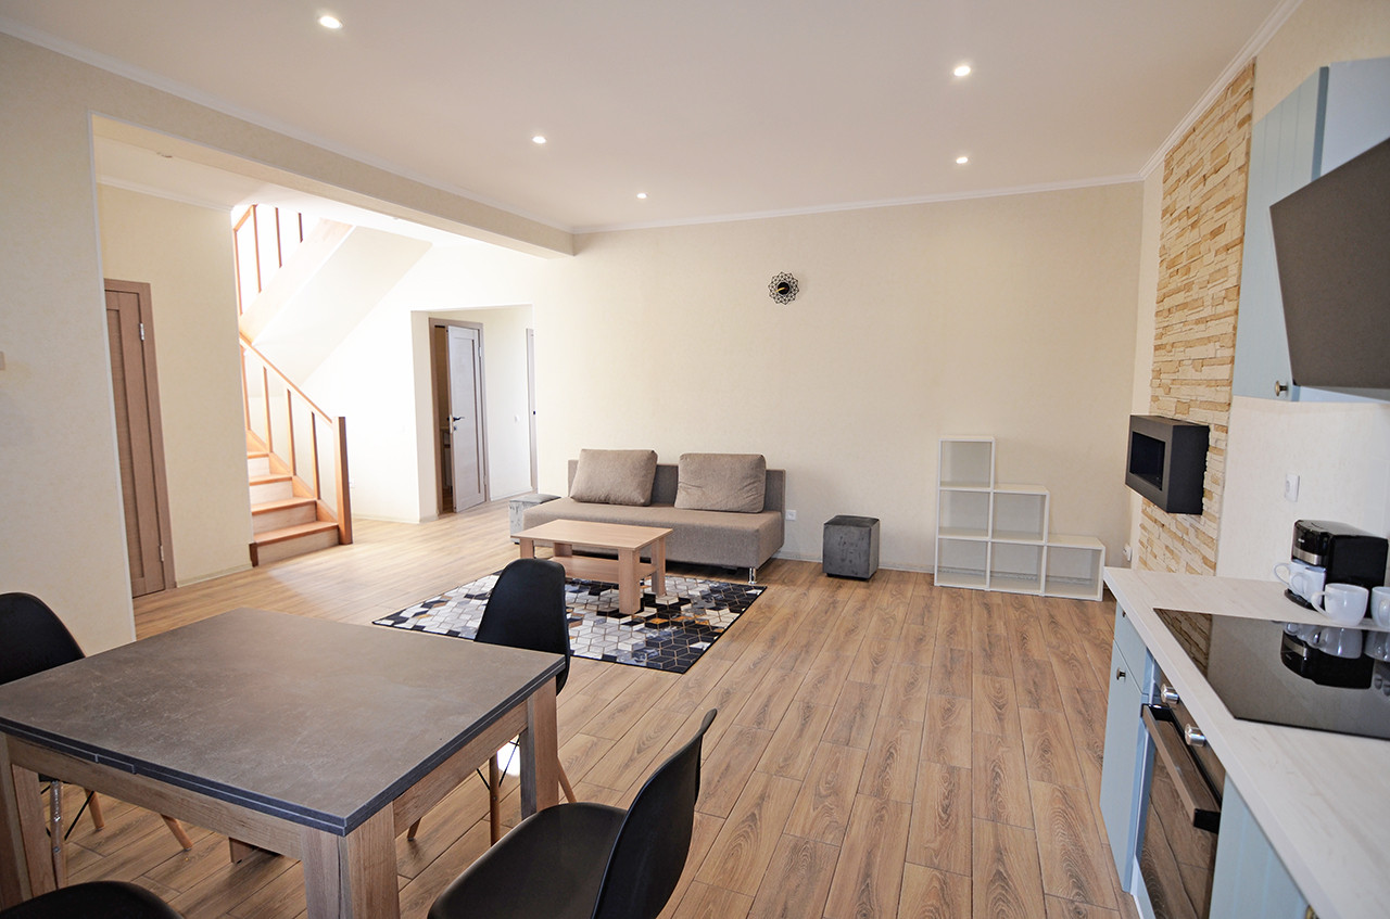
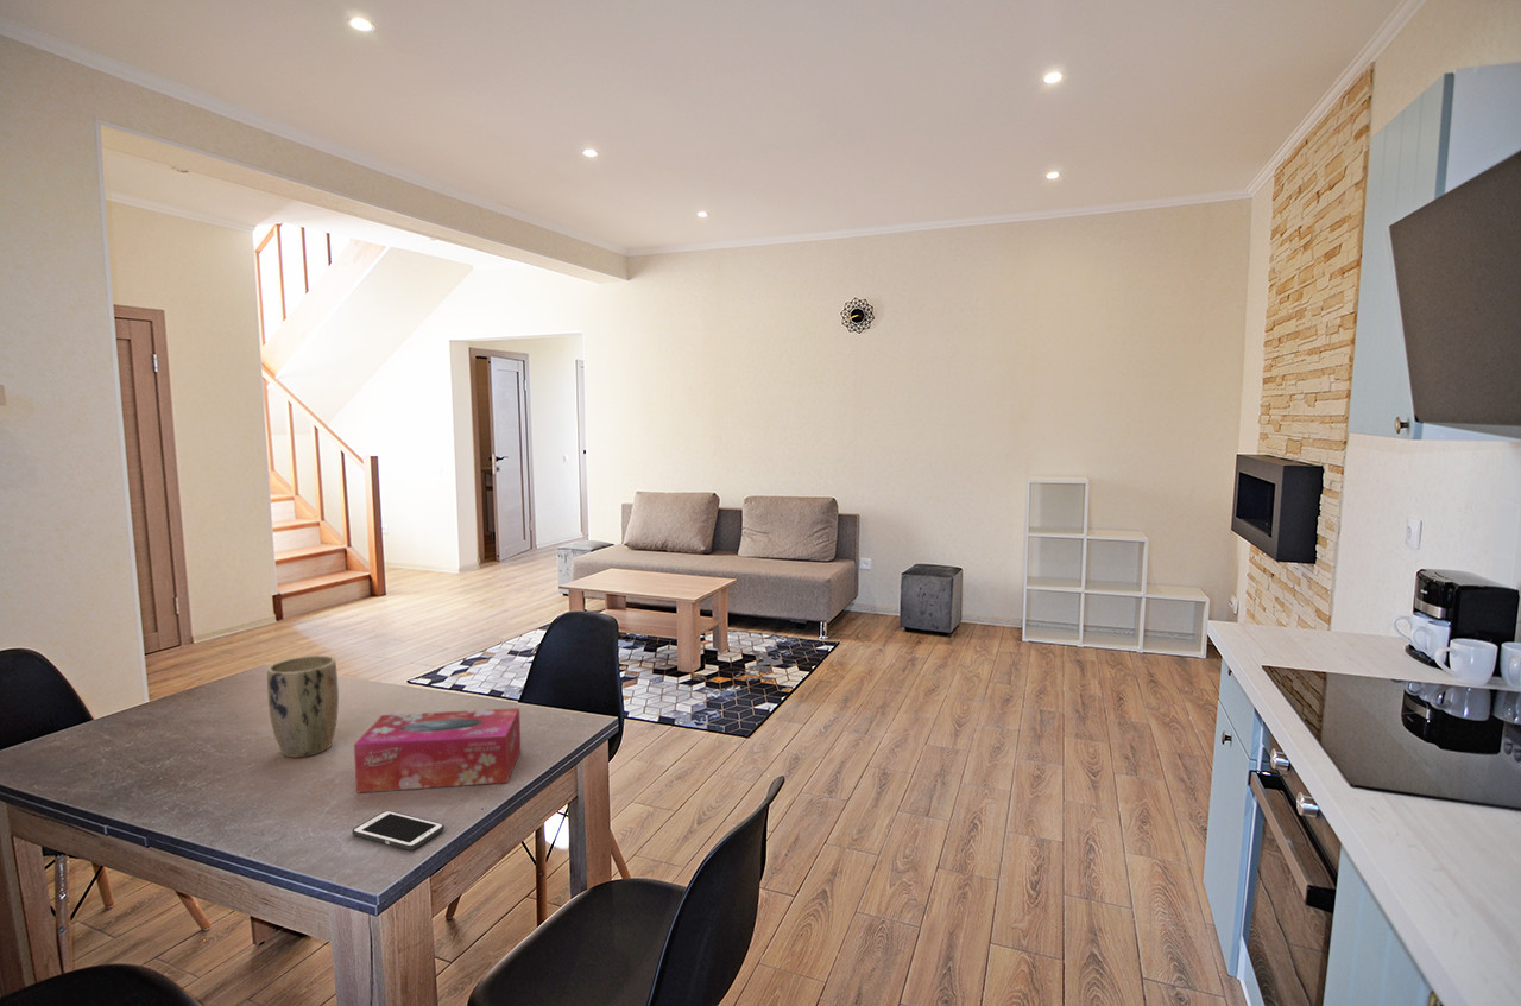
+ tissue box [353,707,522,793]
+ plant pot [266,654,340,759]
+ cell phone [351,810,446,850]
